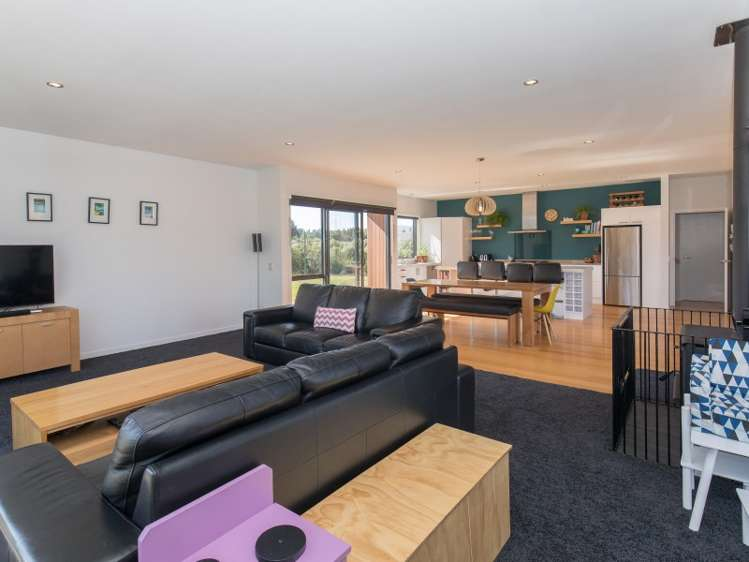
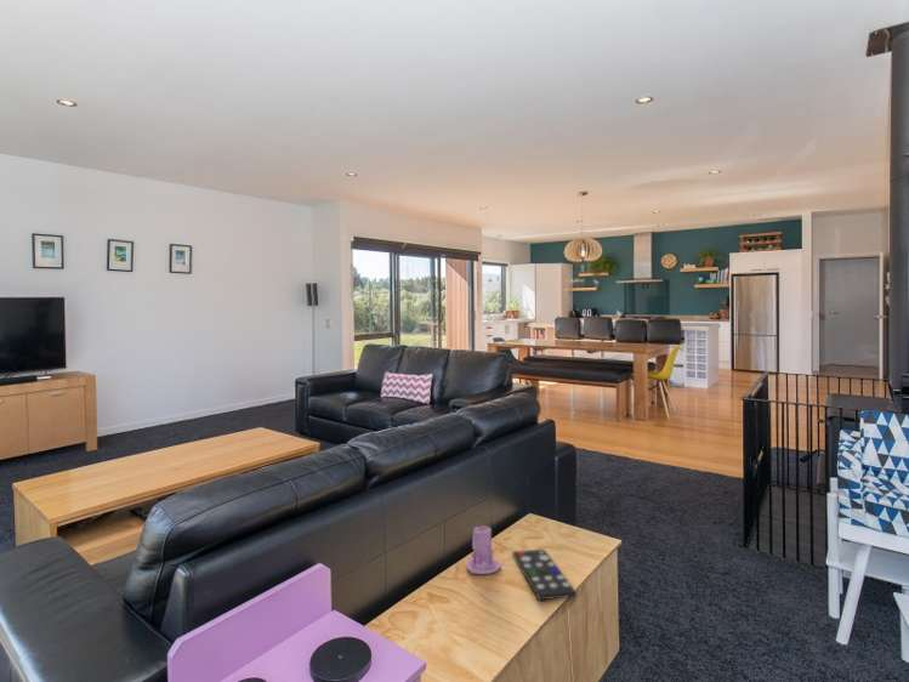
+ candle [465,523,502,575]
+ remote control [511,549,578,601]
